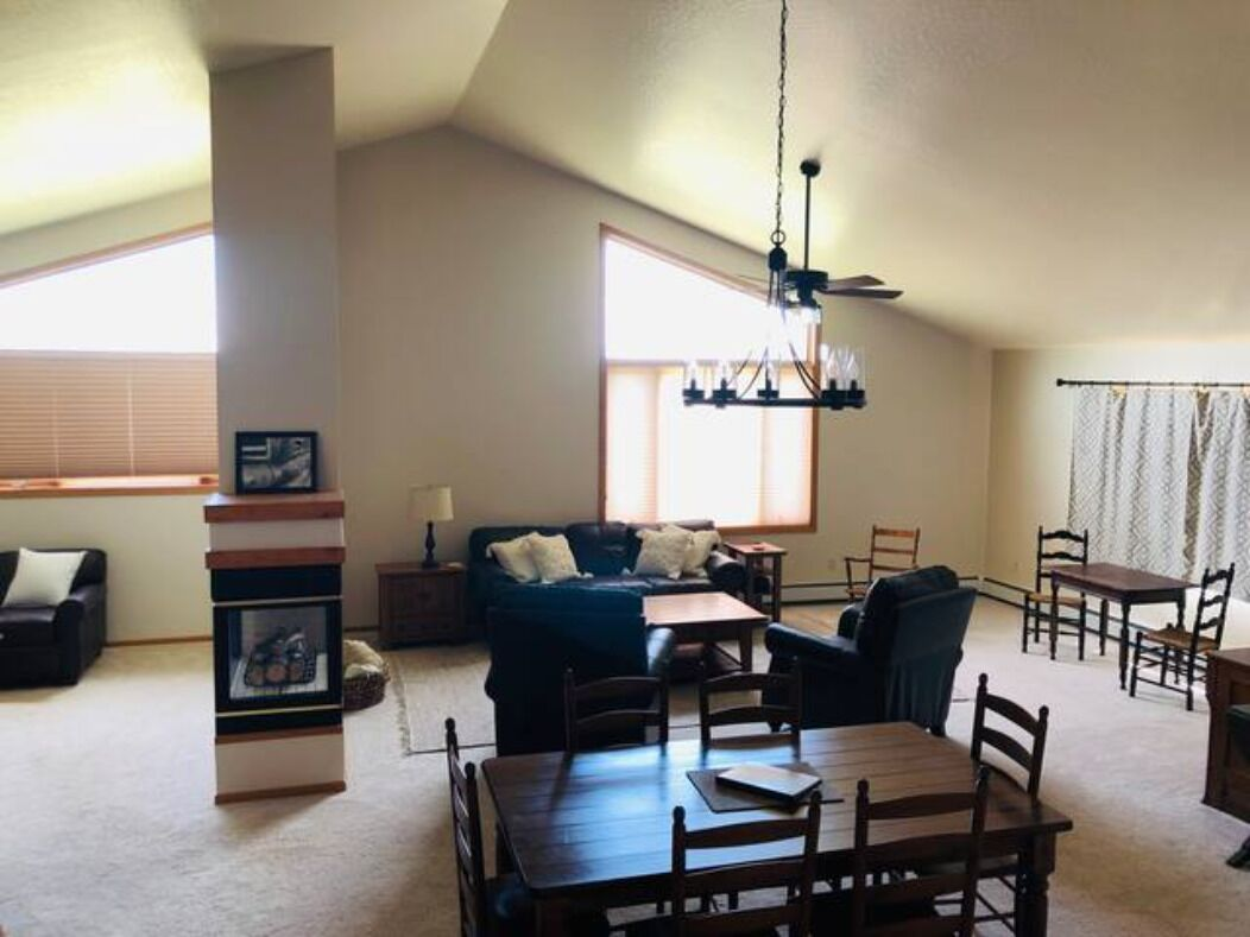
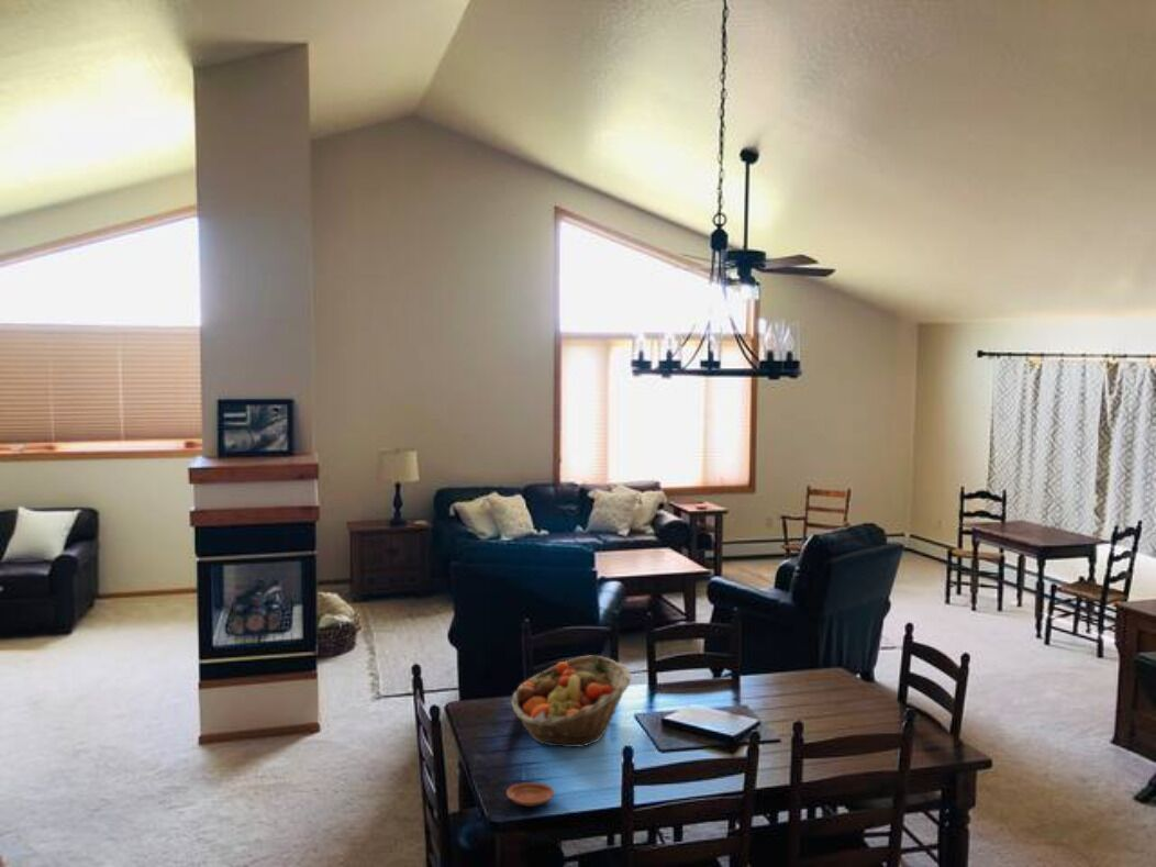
+ plate [505,781,555,808]
+ fruit basket [510,654,633,748]
